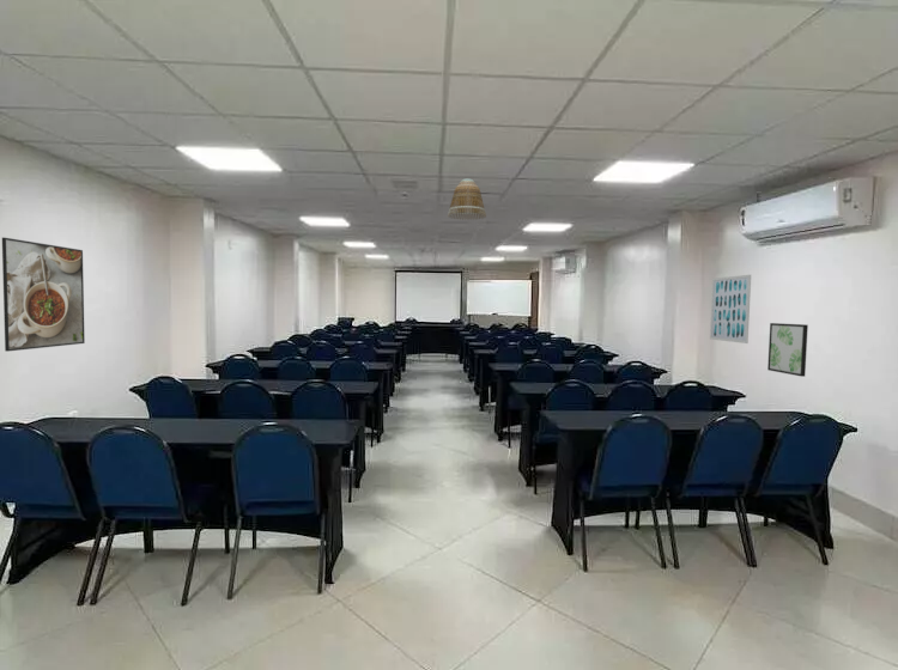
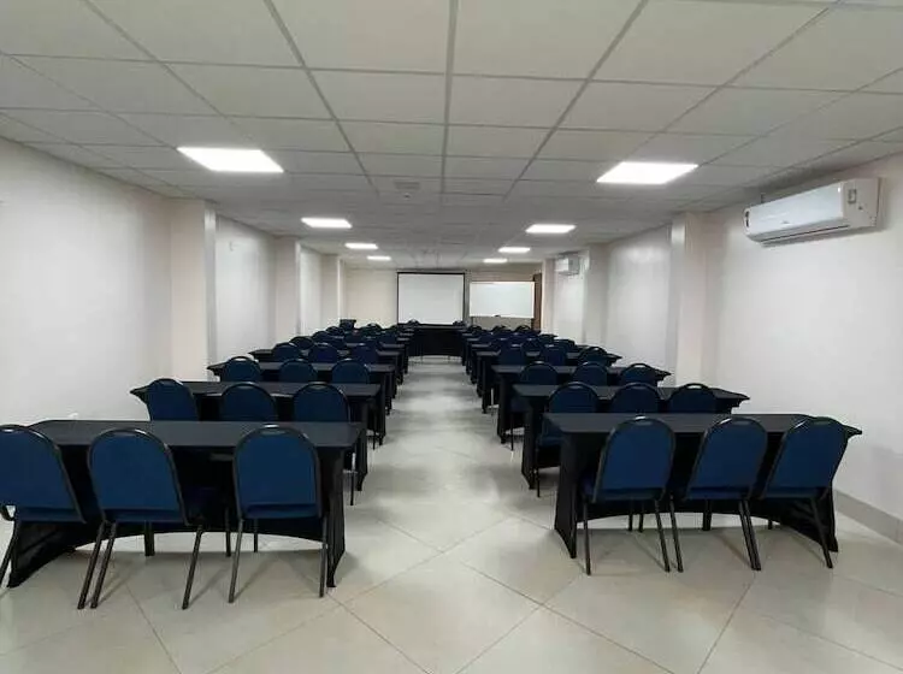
- wall art [709,274,752,345]
- wall art [766,322,809,378]
- lamp shade [447,178,487,220]
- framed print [1,237,86,353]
